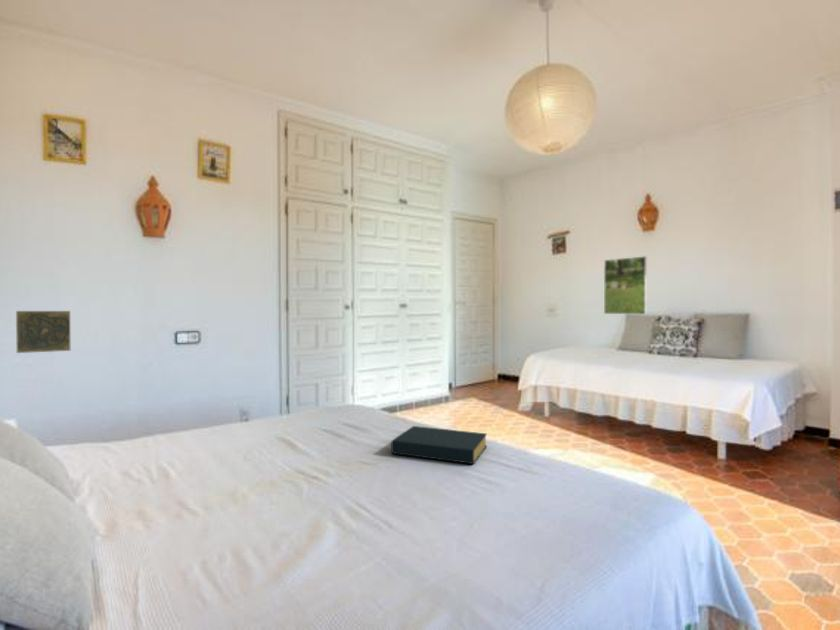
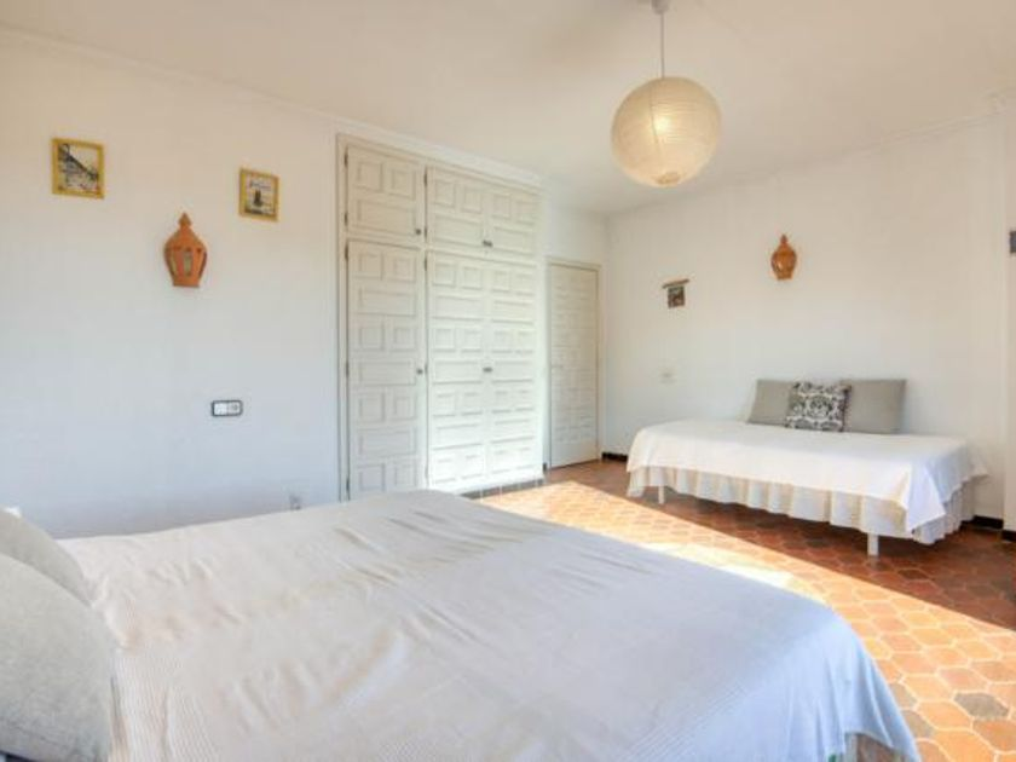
- decorative tile [15,310,71,354]
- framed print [603,255,648,315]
- hardback book [390,425,488,465]
